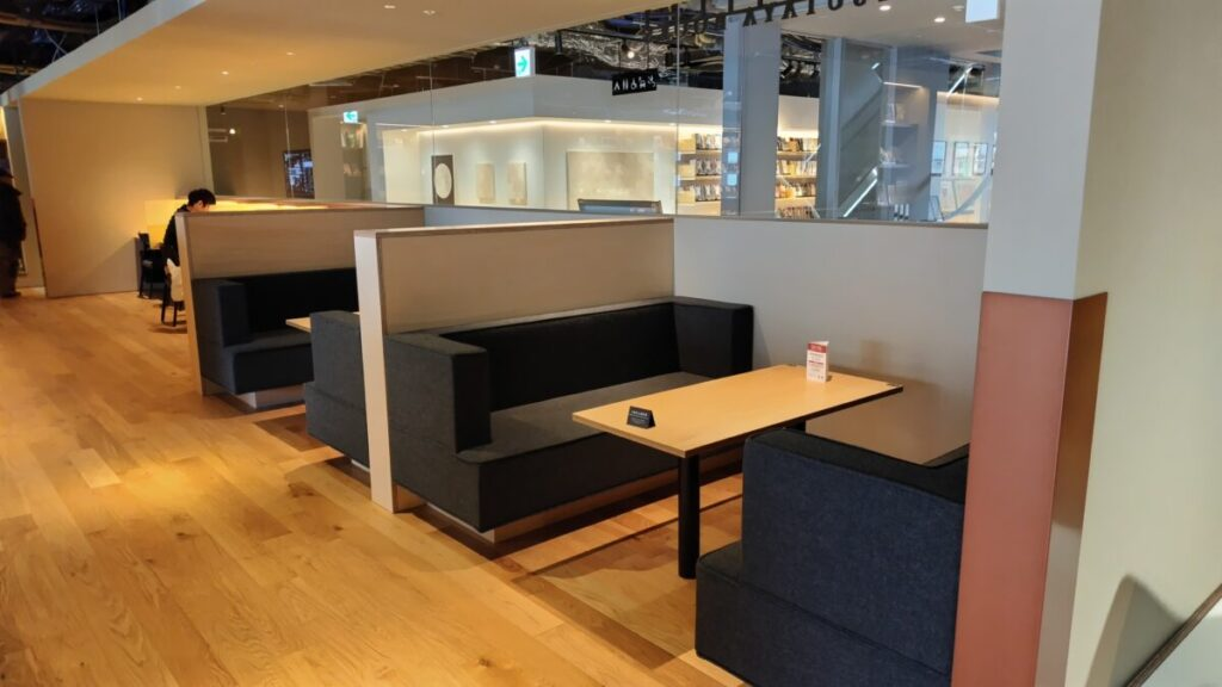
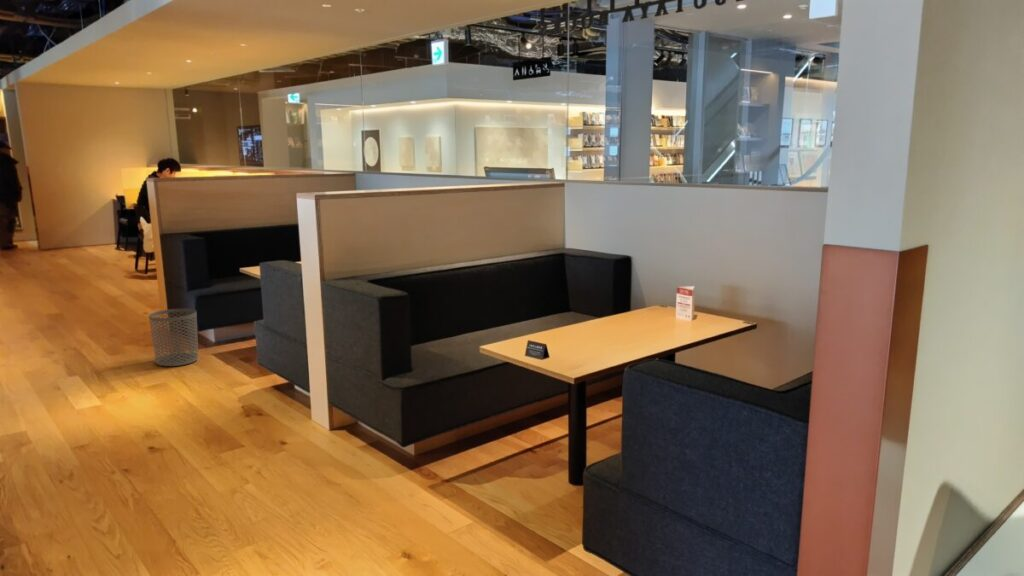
+ waste bin [148,308,199,367]
